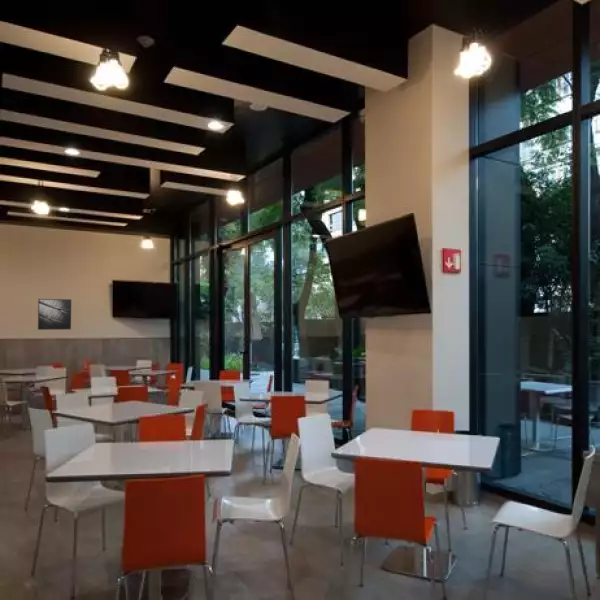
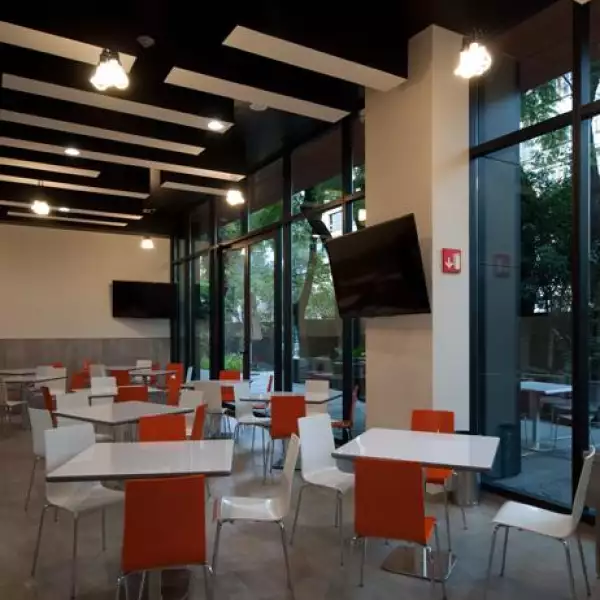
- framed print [37,298,72,331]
